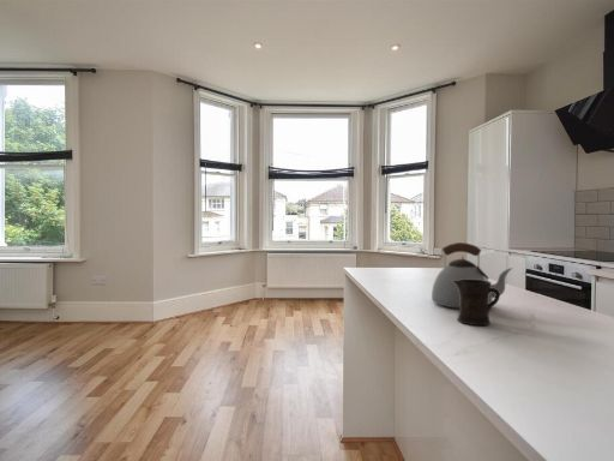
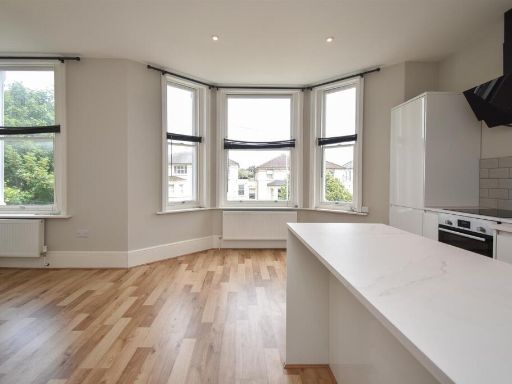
- kettle [431,241,513,310]
- mug [453,280,501,327]
